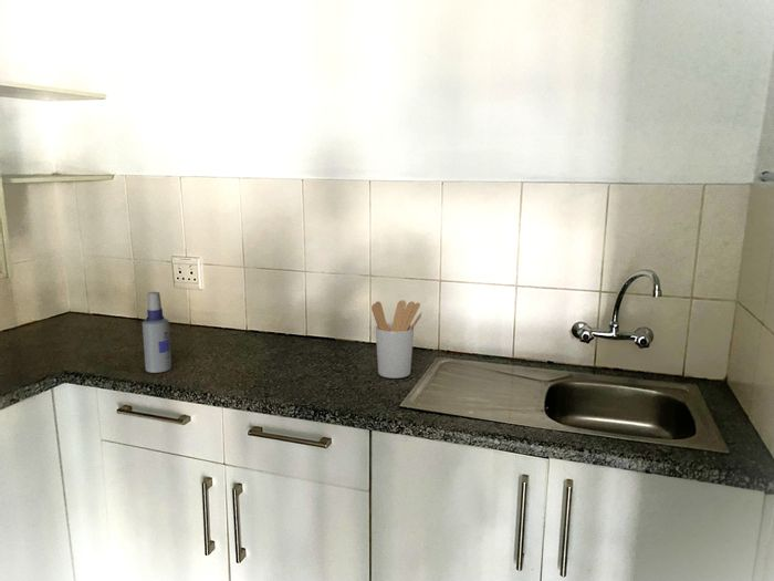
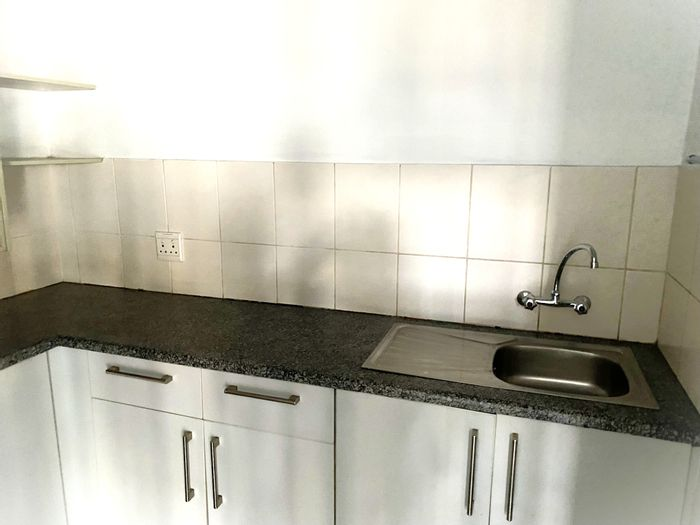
- utensil holder [370,299,422,380]
- spray bottle [142,291,172,374]
